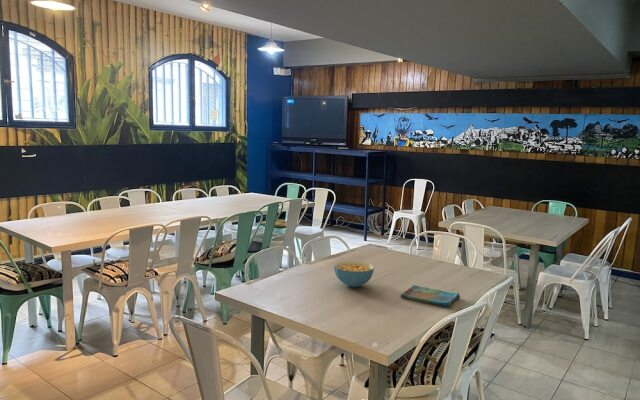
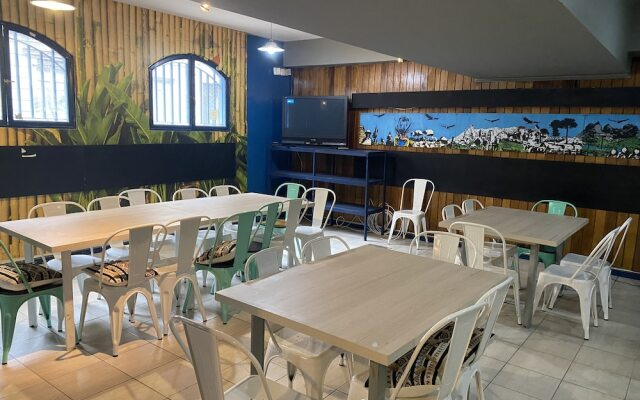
- dish towel [400,284,461,308]
- cereal bowl [333,260,375,288]
